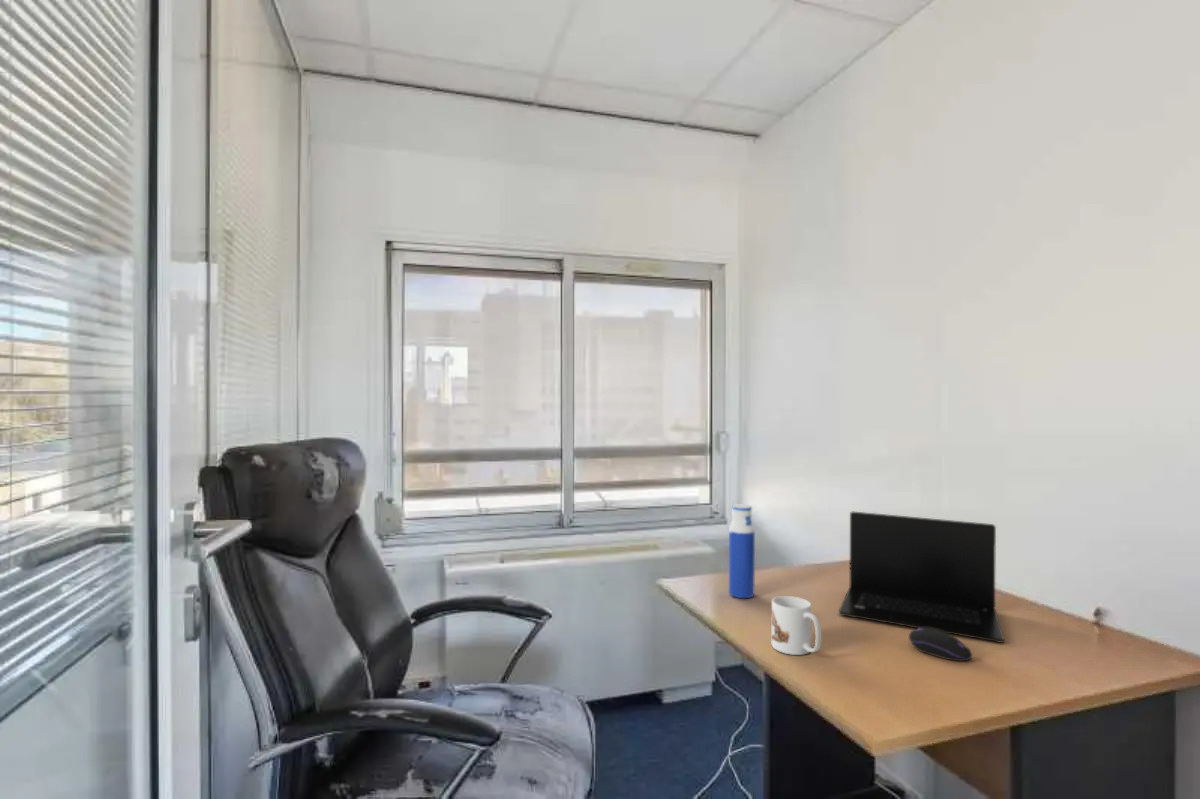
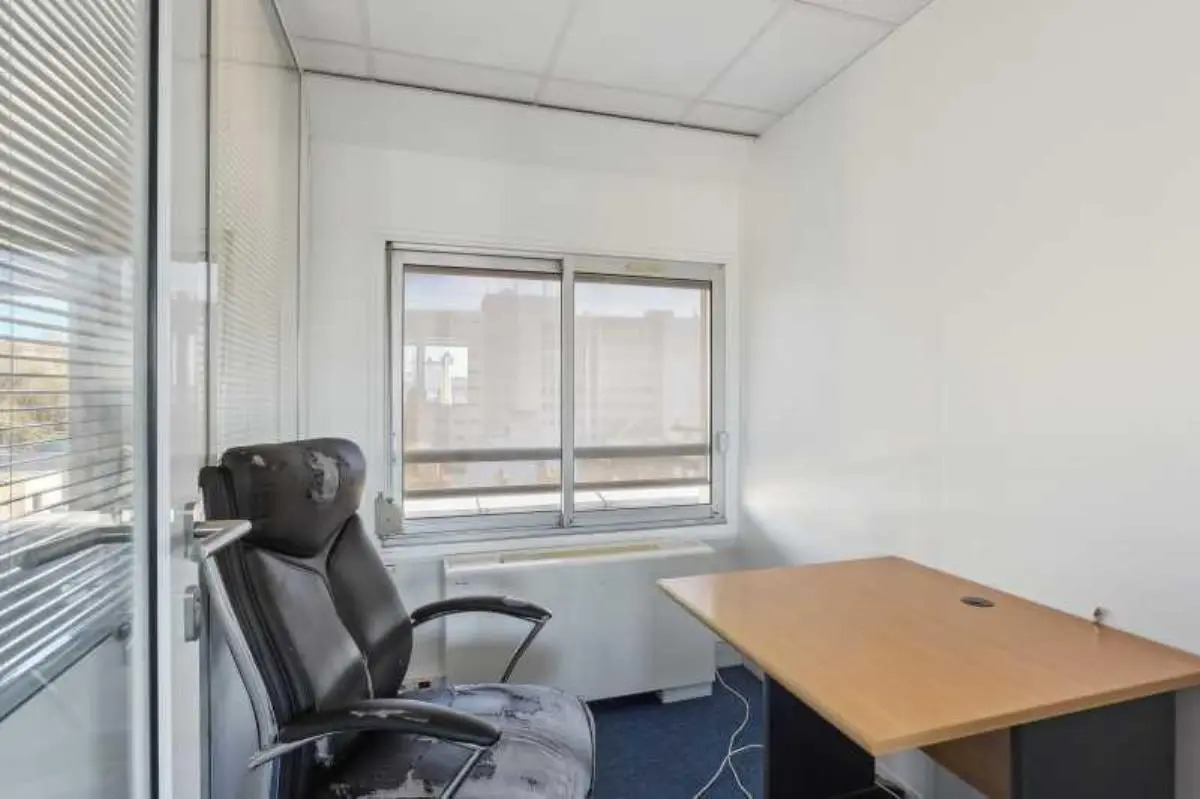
- water bottle [728,504,756,599]
- laptop [838,511,1005,644]
- computer mouse [908,628,973,662]
- mug [771,595,822,656]
